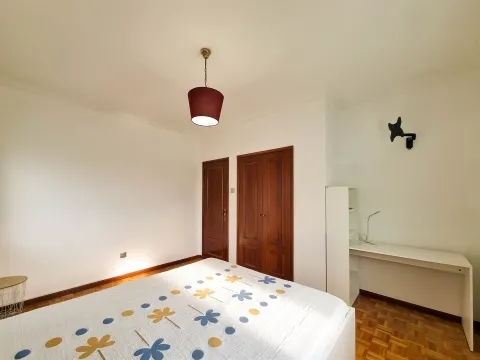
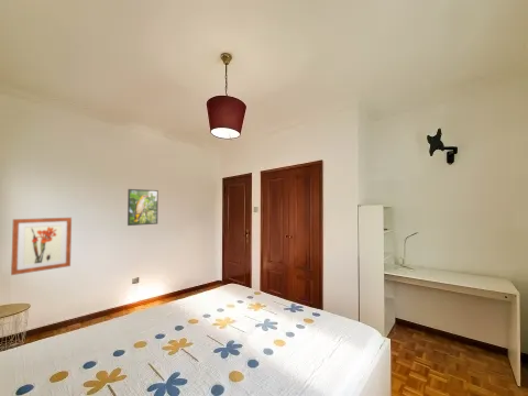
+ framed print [127,188,160,227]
+ wall art [10,217,73,276]
